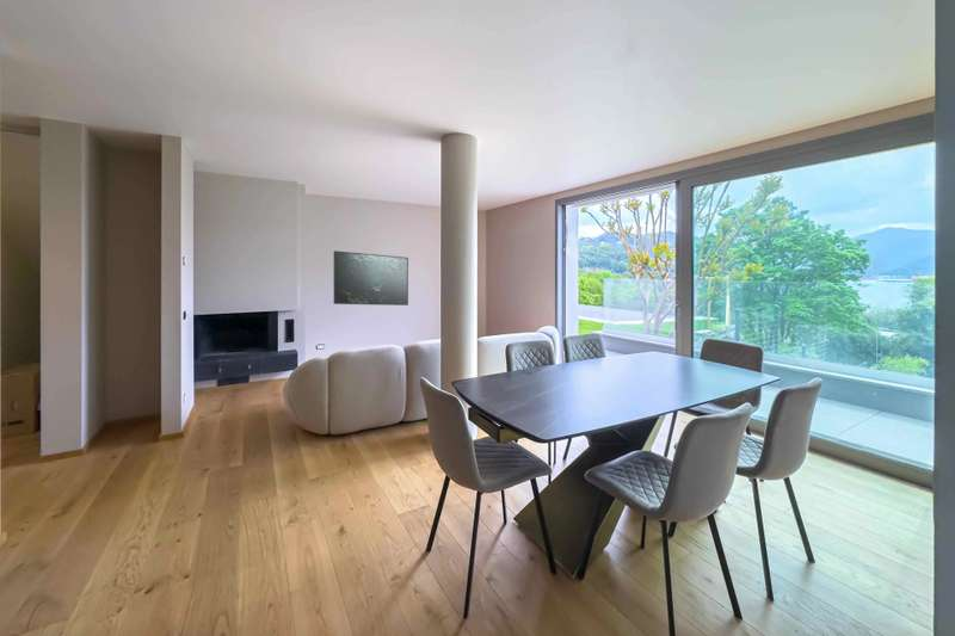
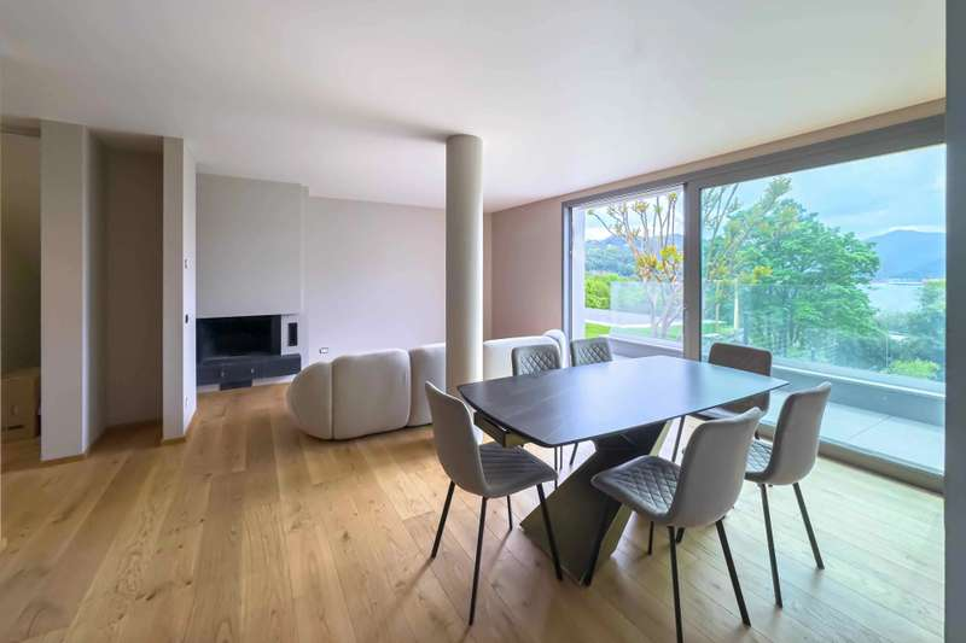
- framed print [333,249,409,307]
